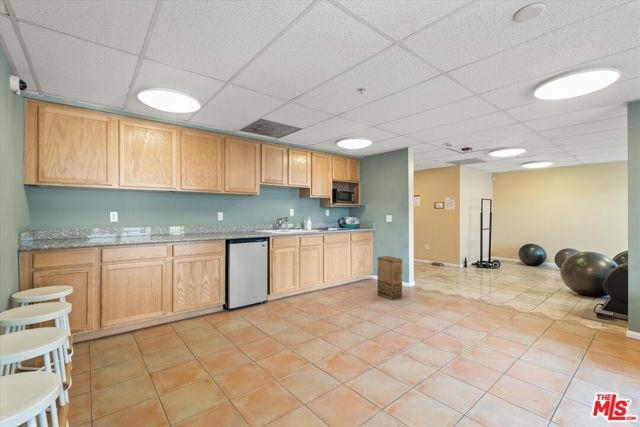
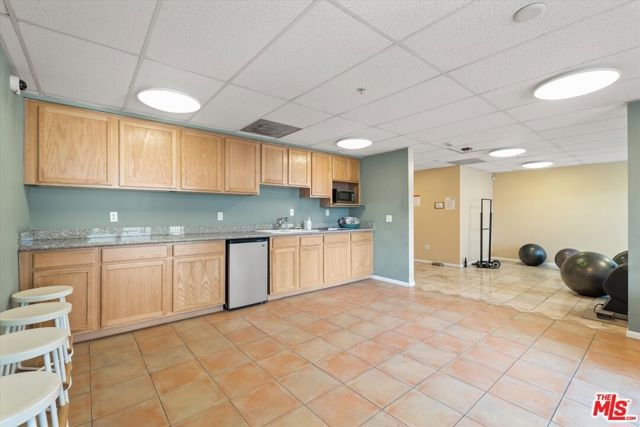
- cardboard box [376,255,403,301]
